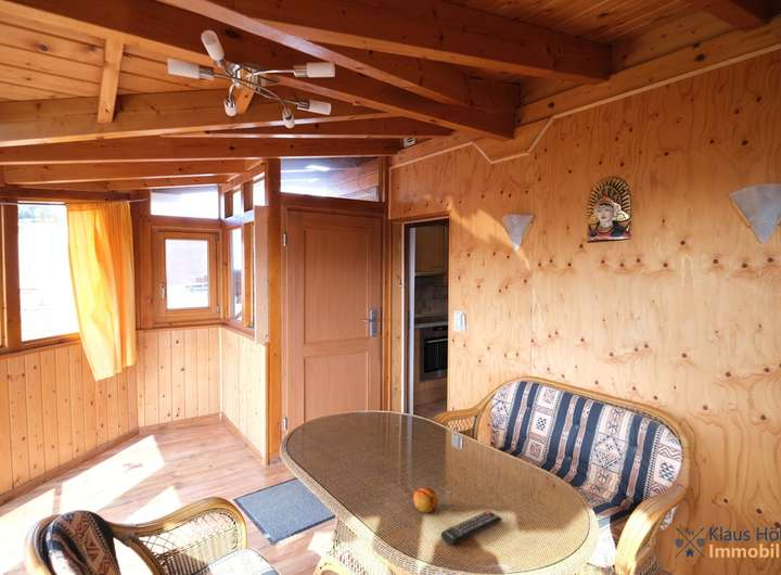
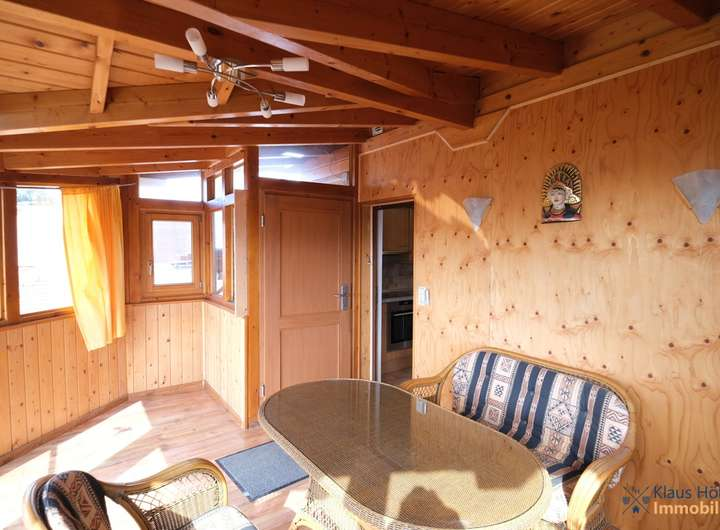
- fruit [412,486,439,513]
- remote control [440,510,503,546]
